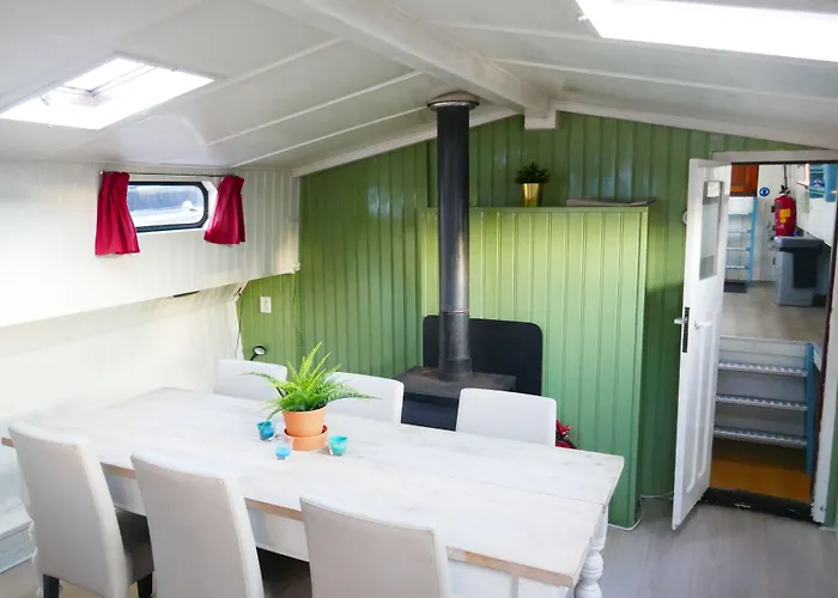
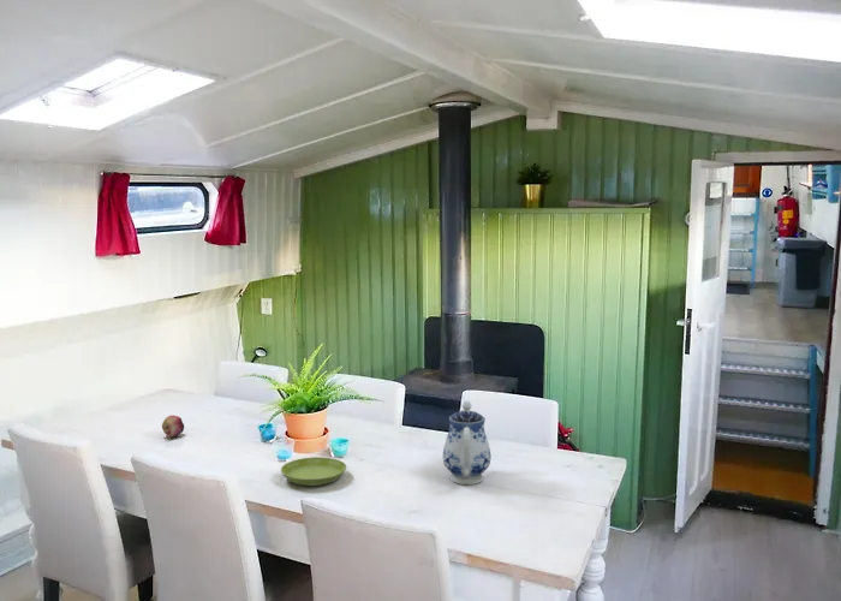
+ teapot [442,400,493,486]
+ saucer [280,456,347,487]
+ fruit [161,415,185,439]
